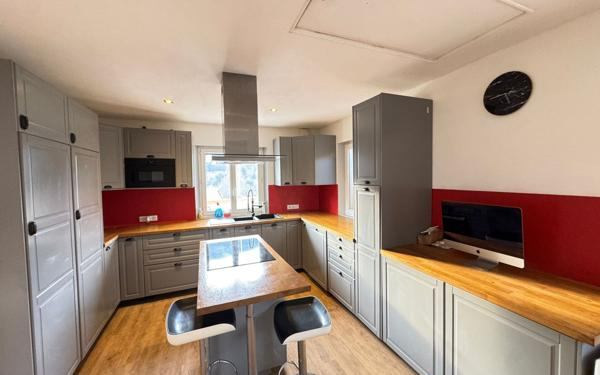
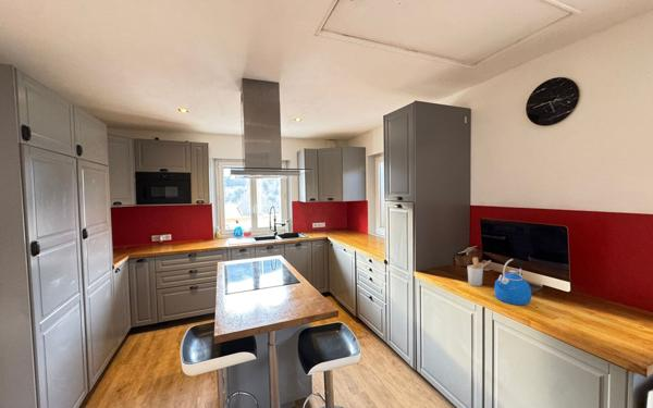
+ kettle [493,257,532,306]
+ utensil holder [467,256,492,287]
